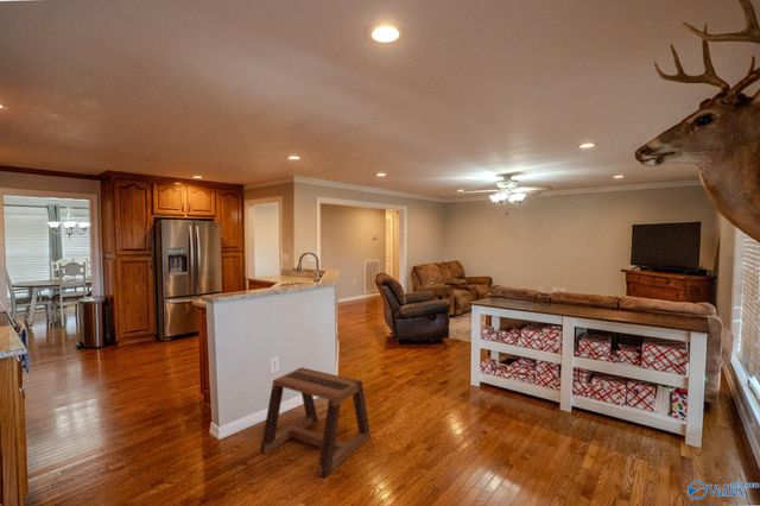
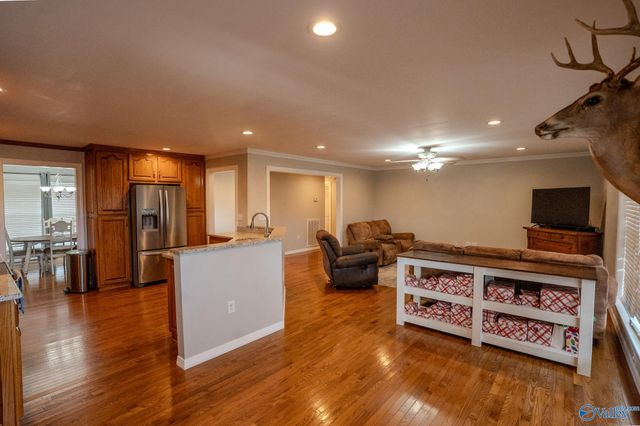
- stool [260,366,372,480]
